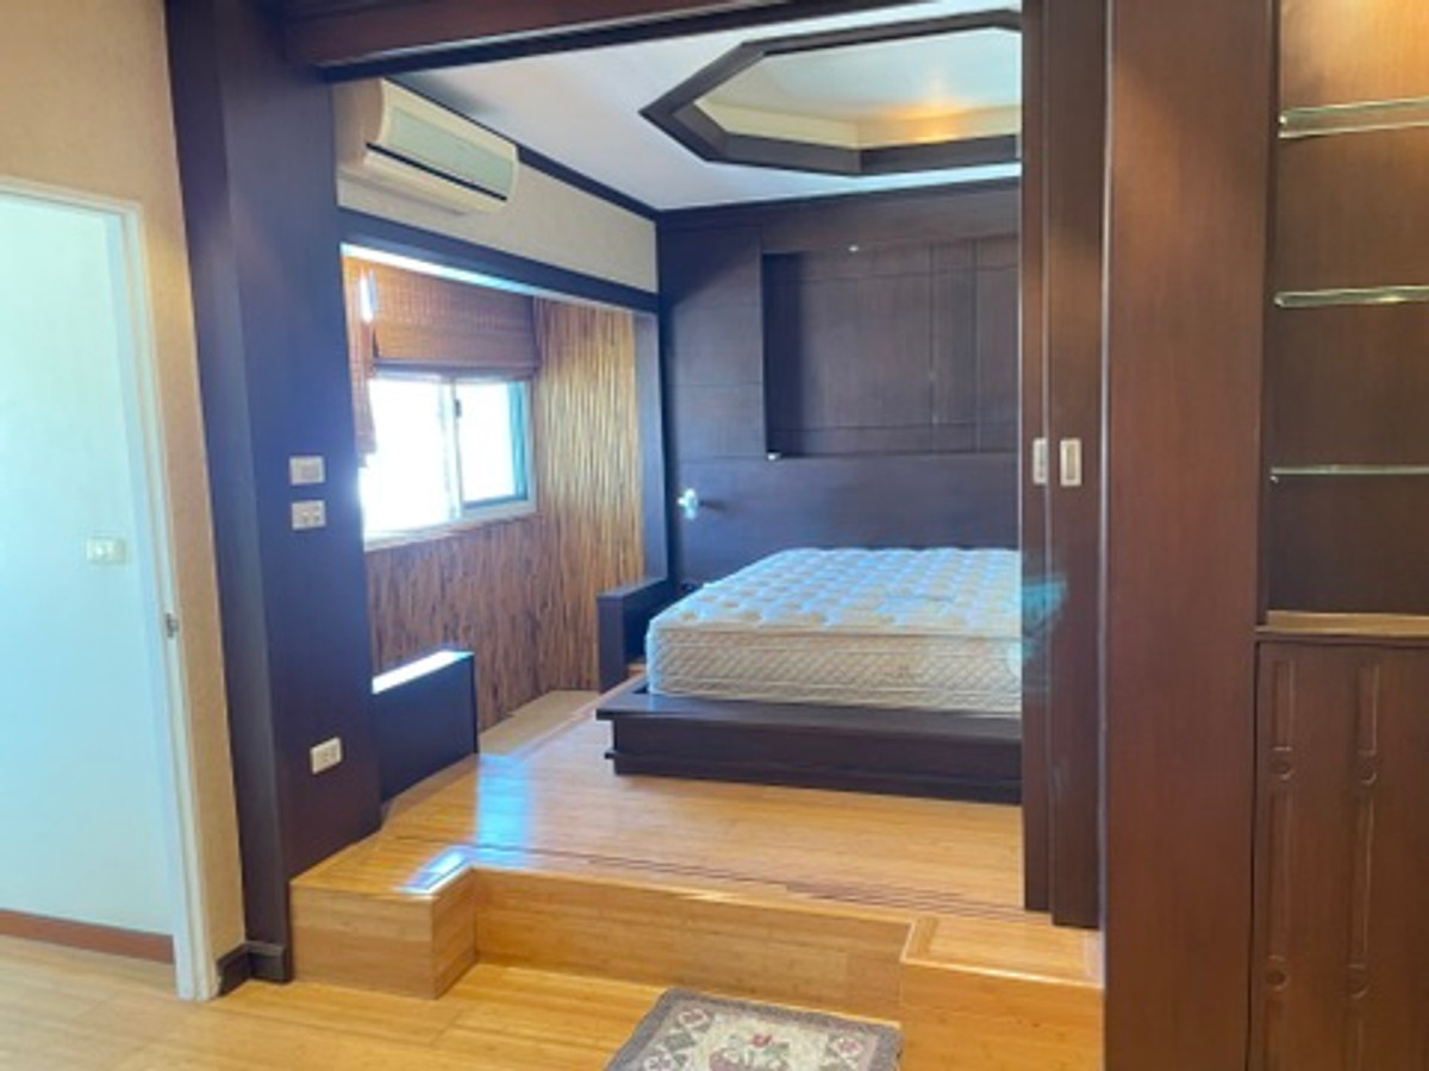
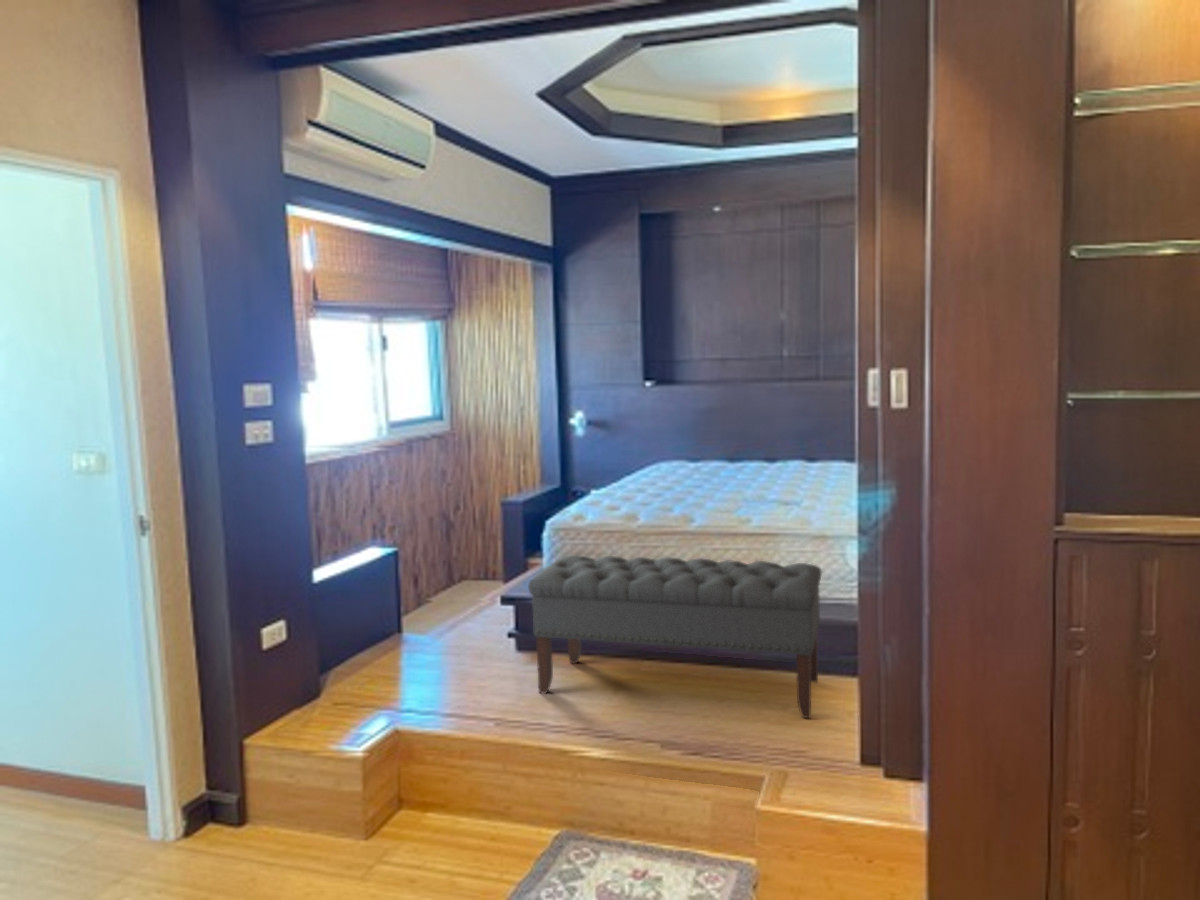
+ bench [527,554,823,720]
